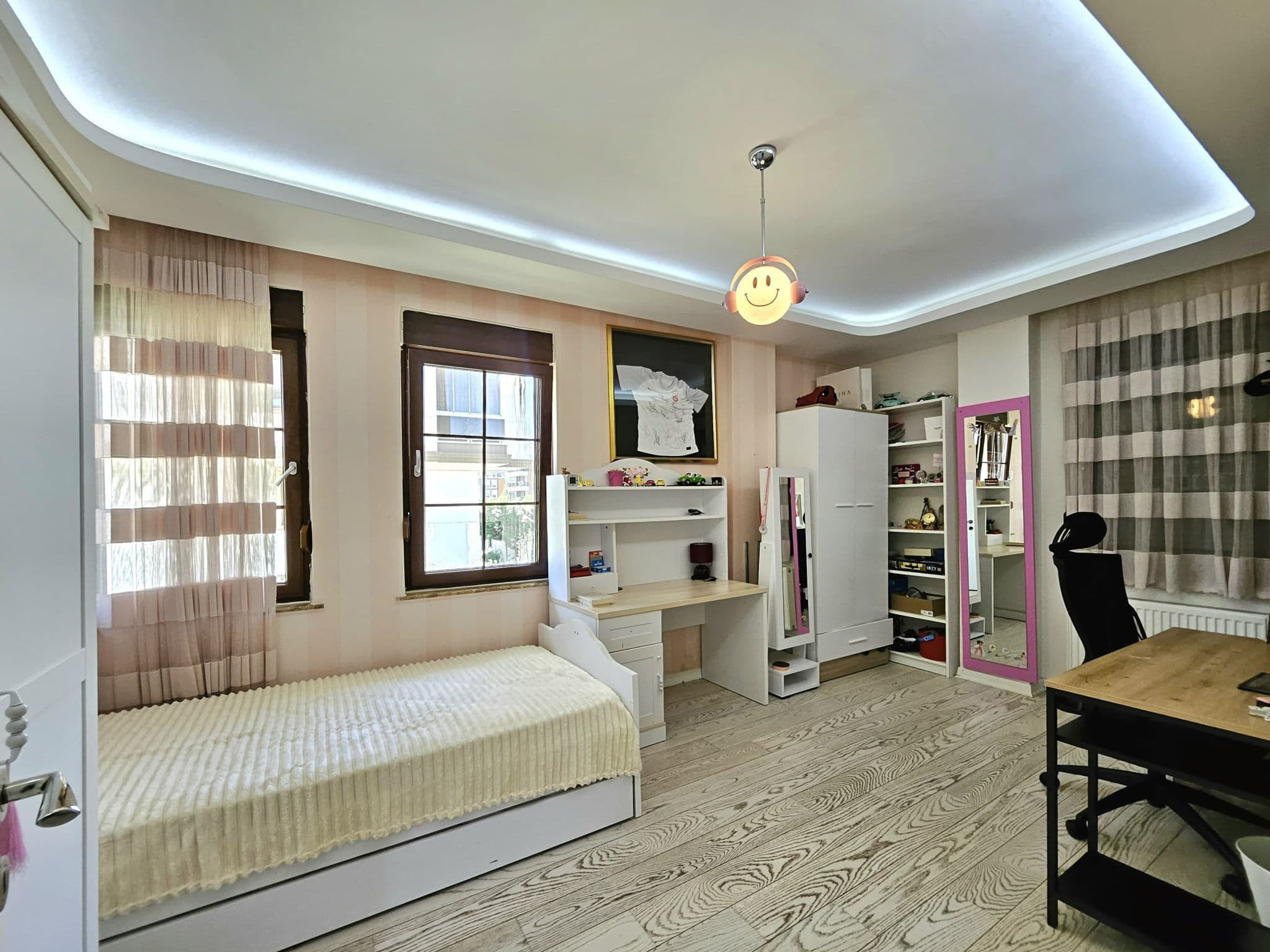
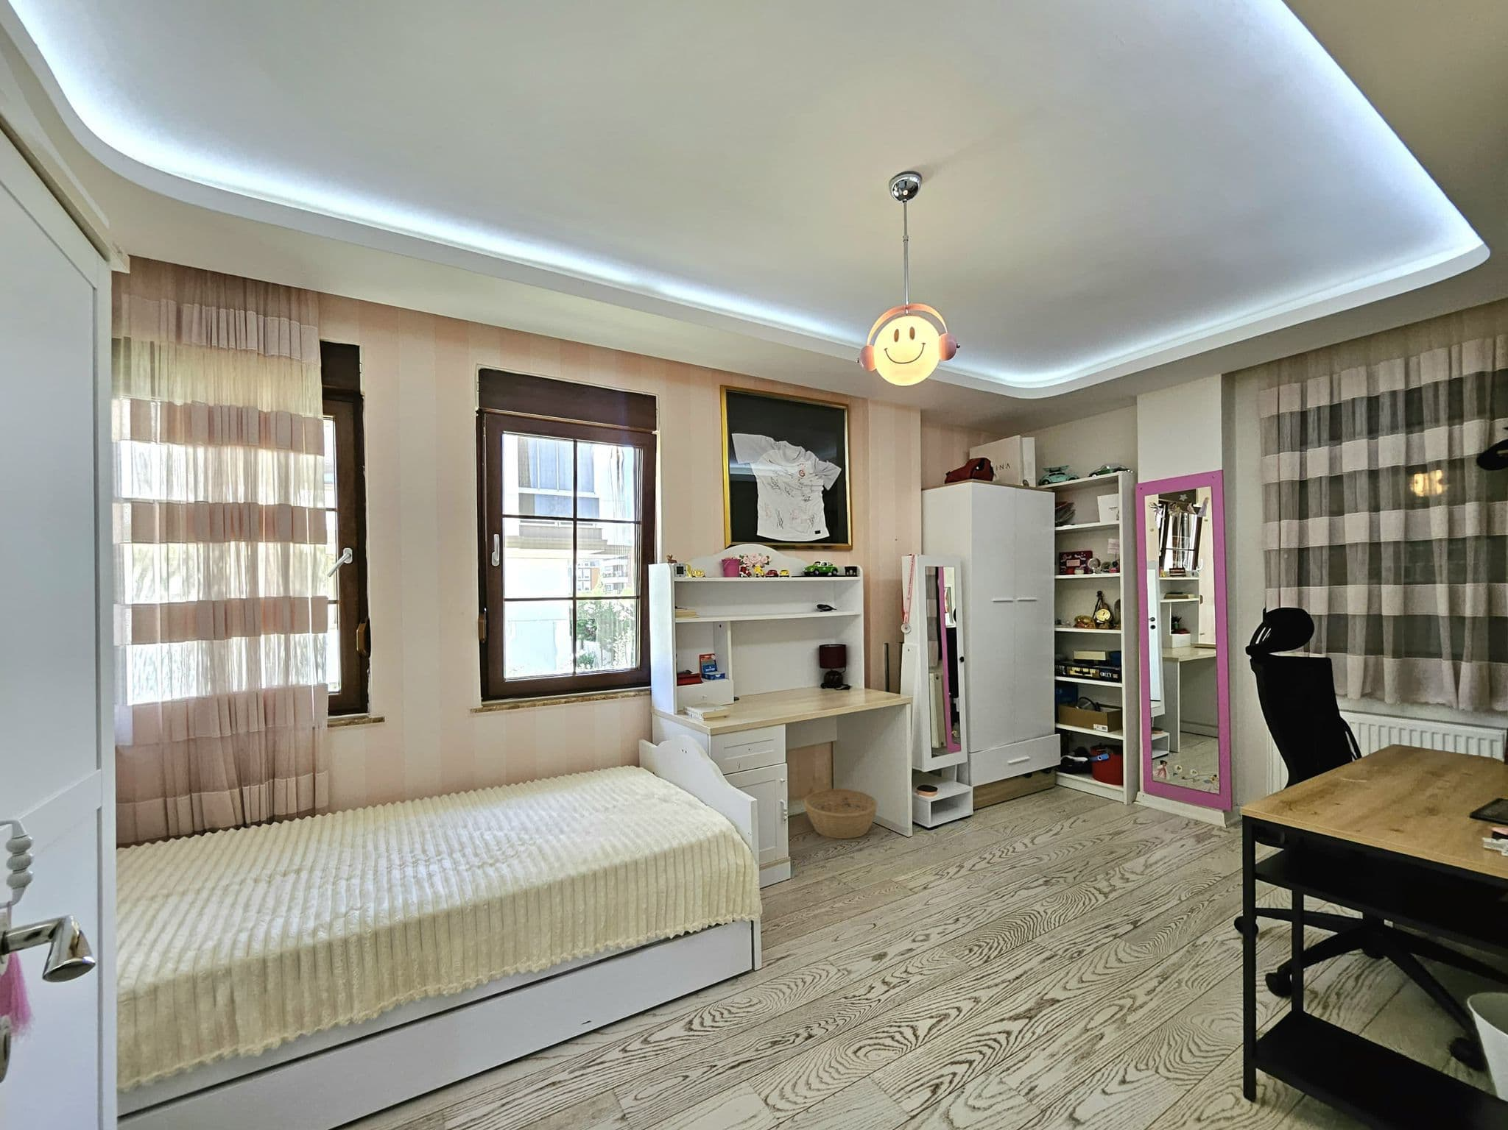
+ basket [804,788,879,839]
